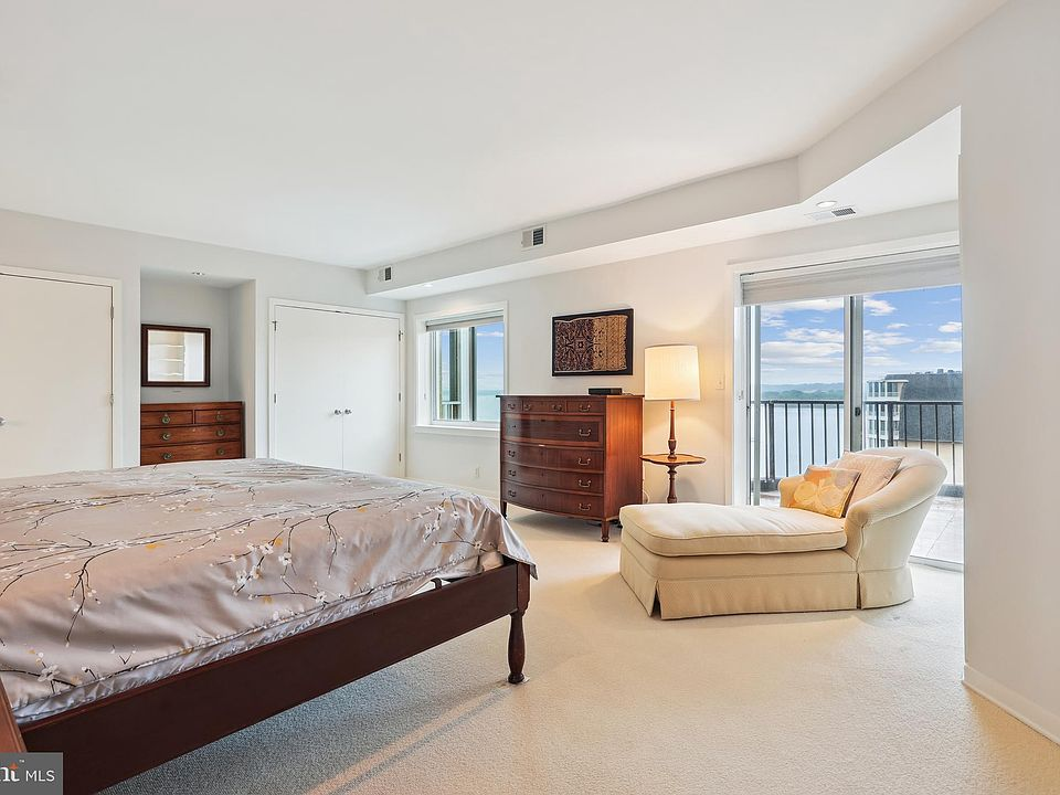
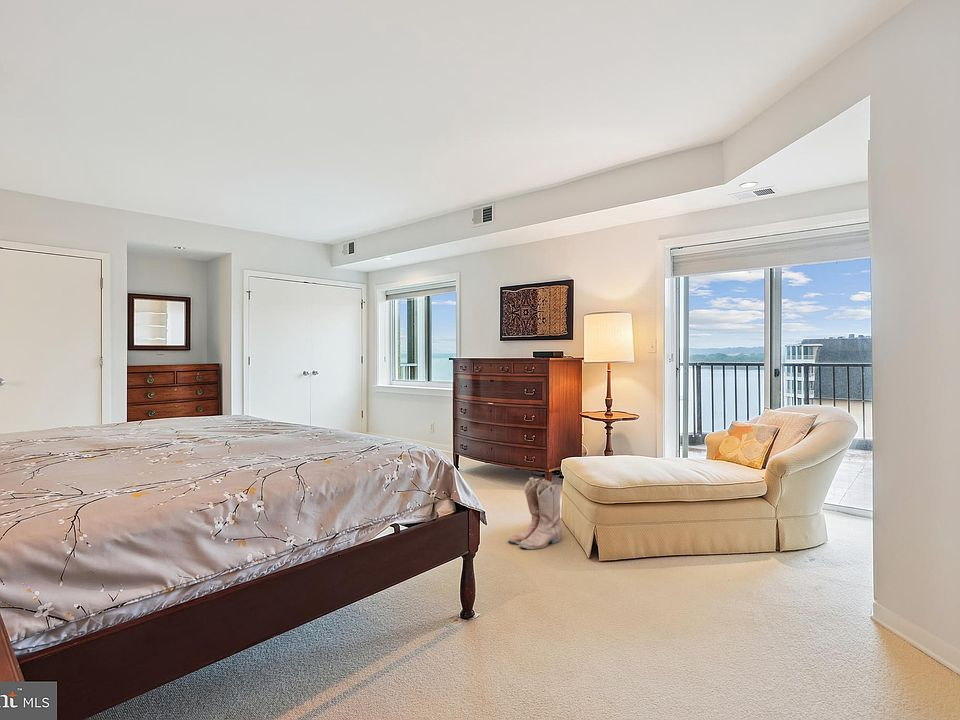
+ boots [507,477,563,550]
